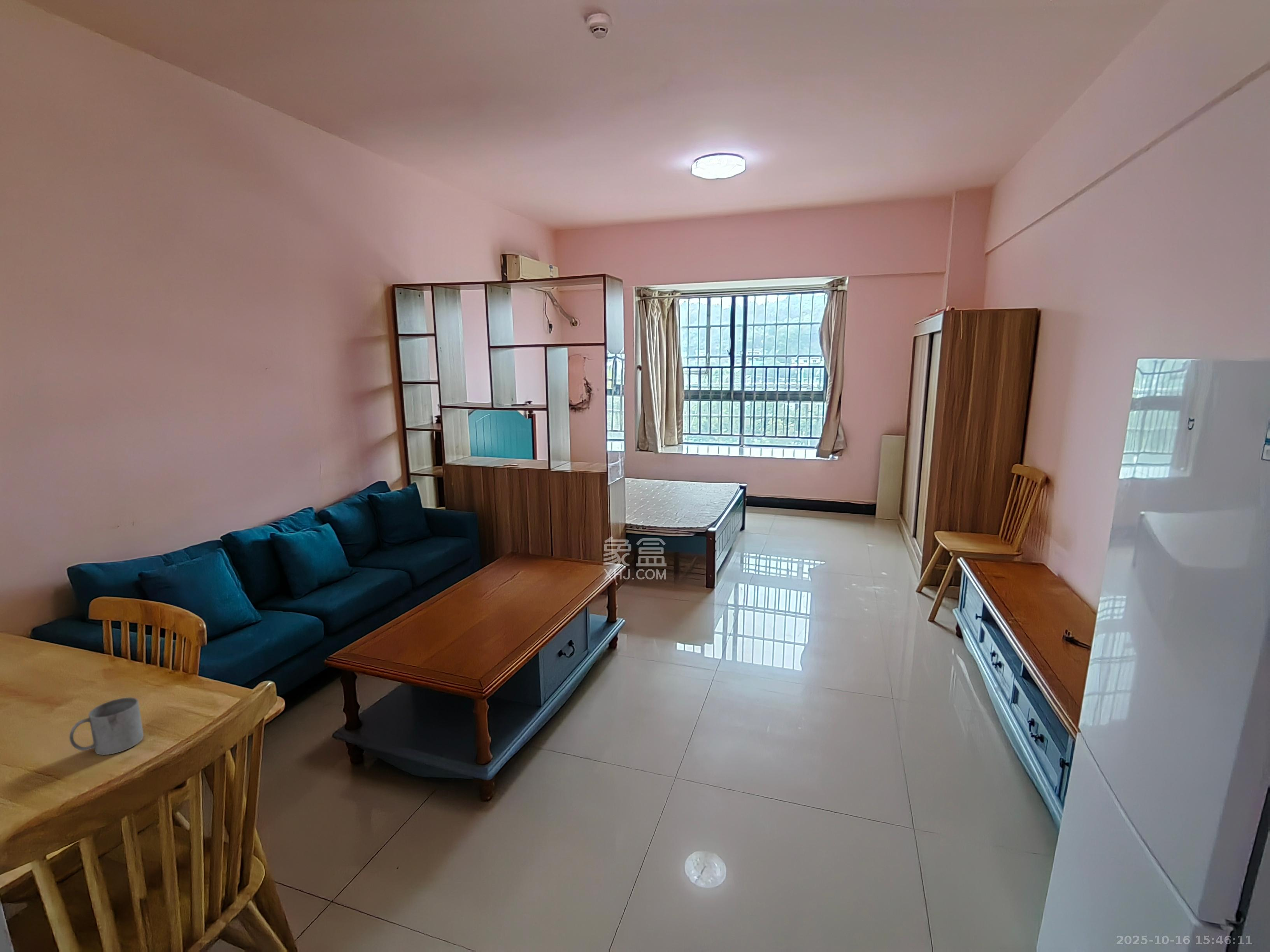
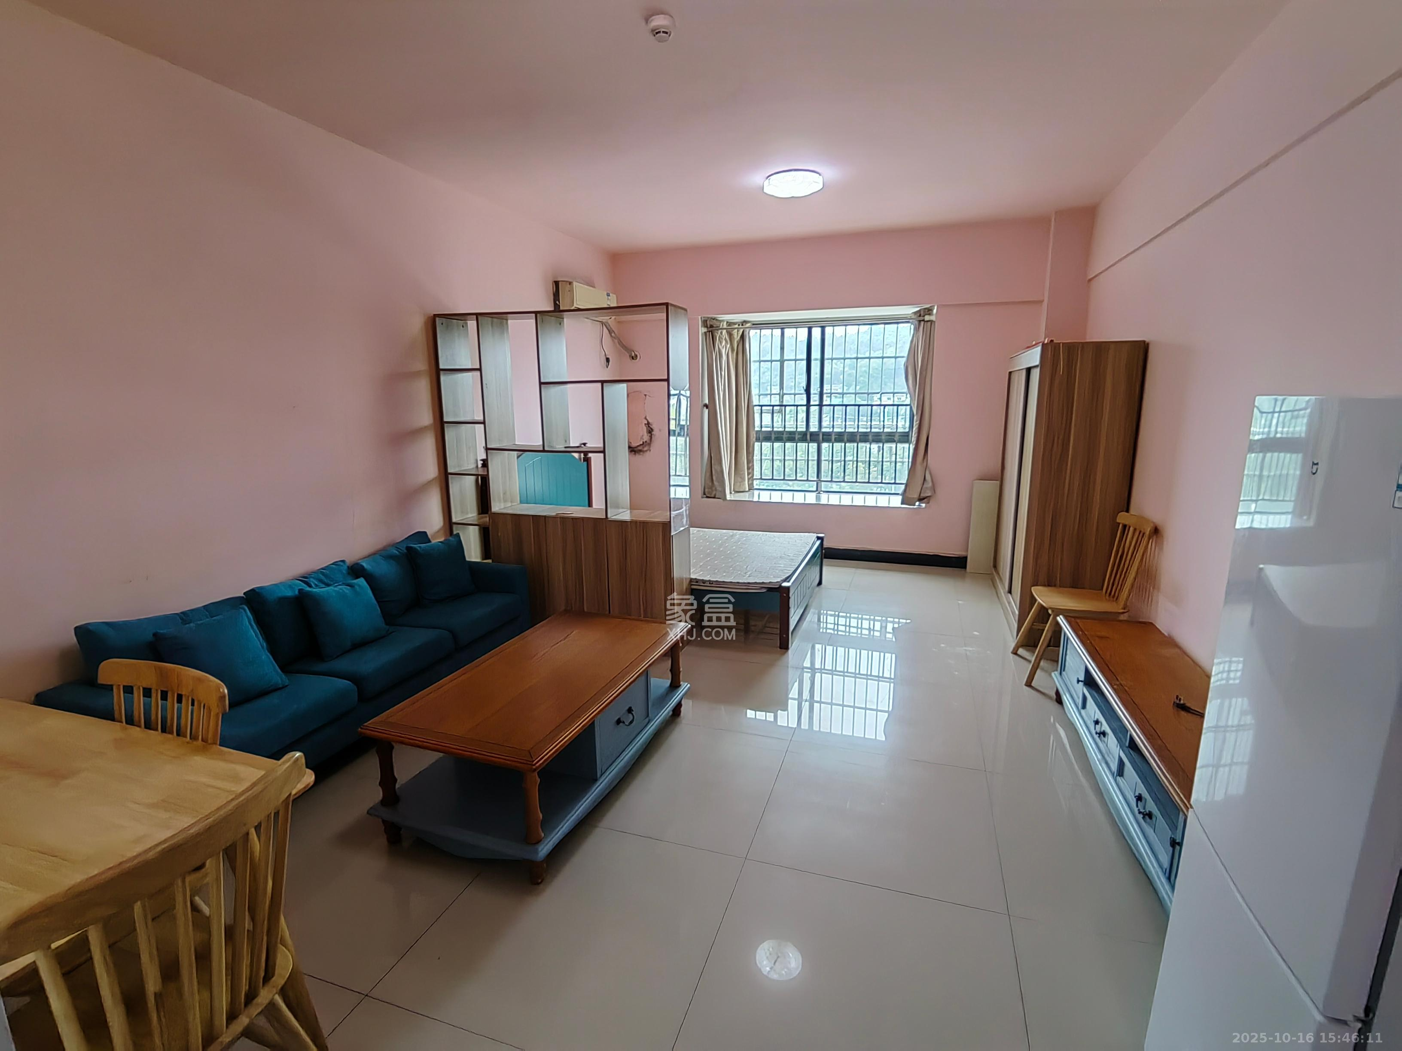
- mug [69,697,144,756]
